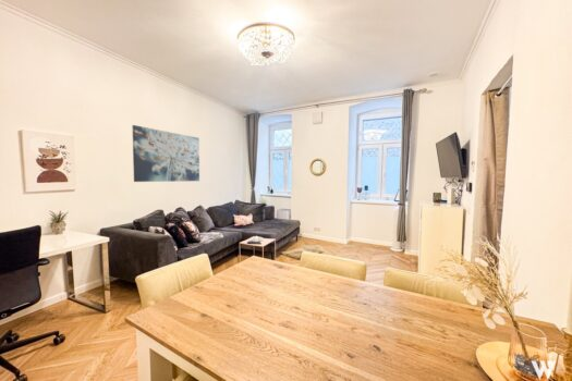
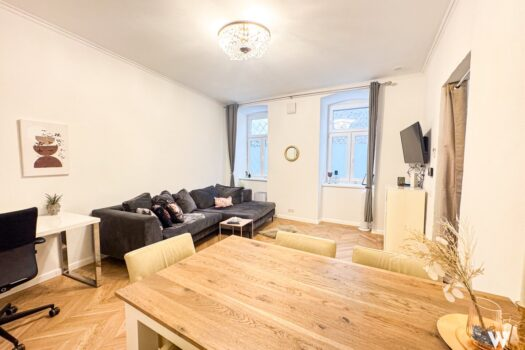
- wall art [132,124,200,183]
